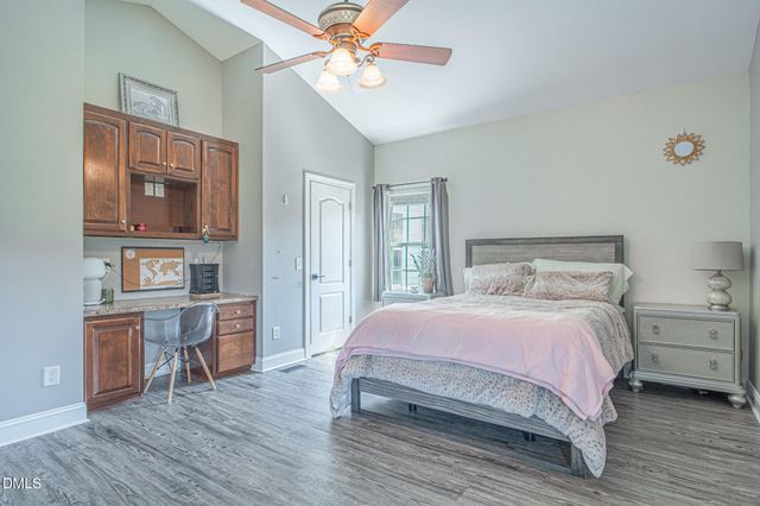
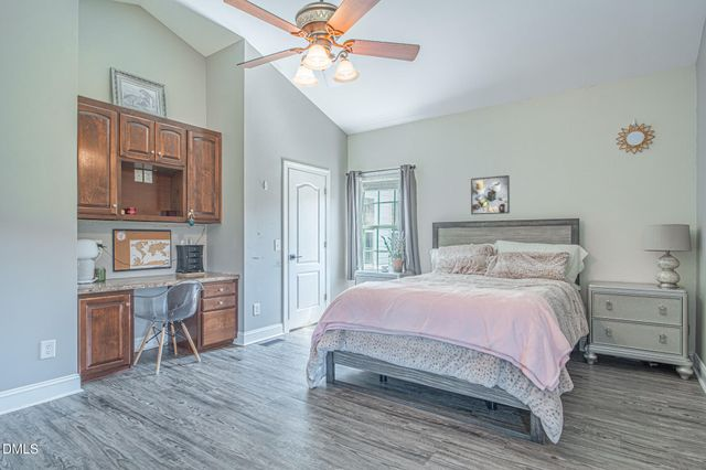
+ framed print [470,174,511,215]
